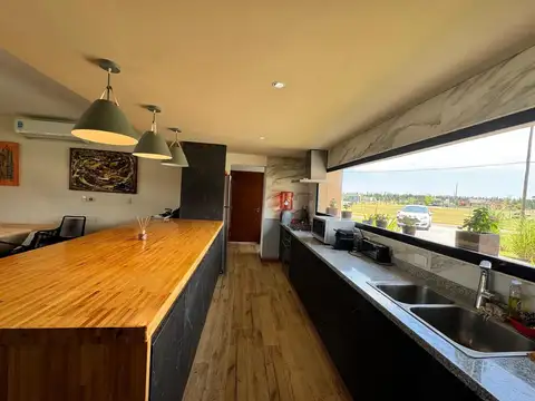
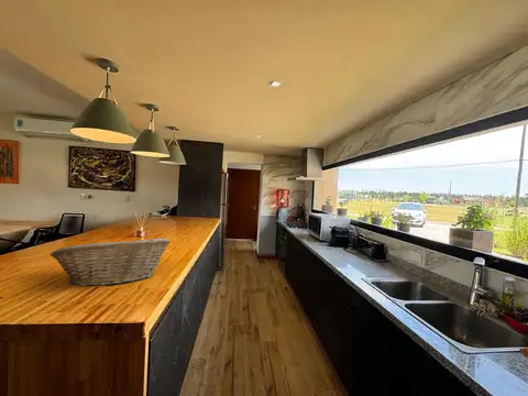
+ fruit basket [50,237,170,287]
